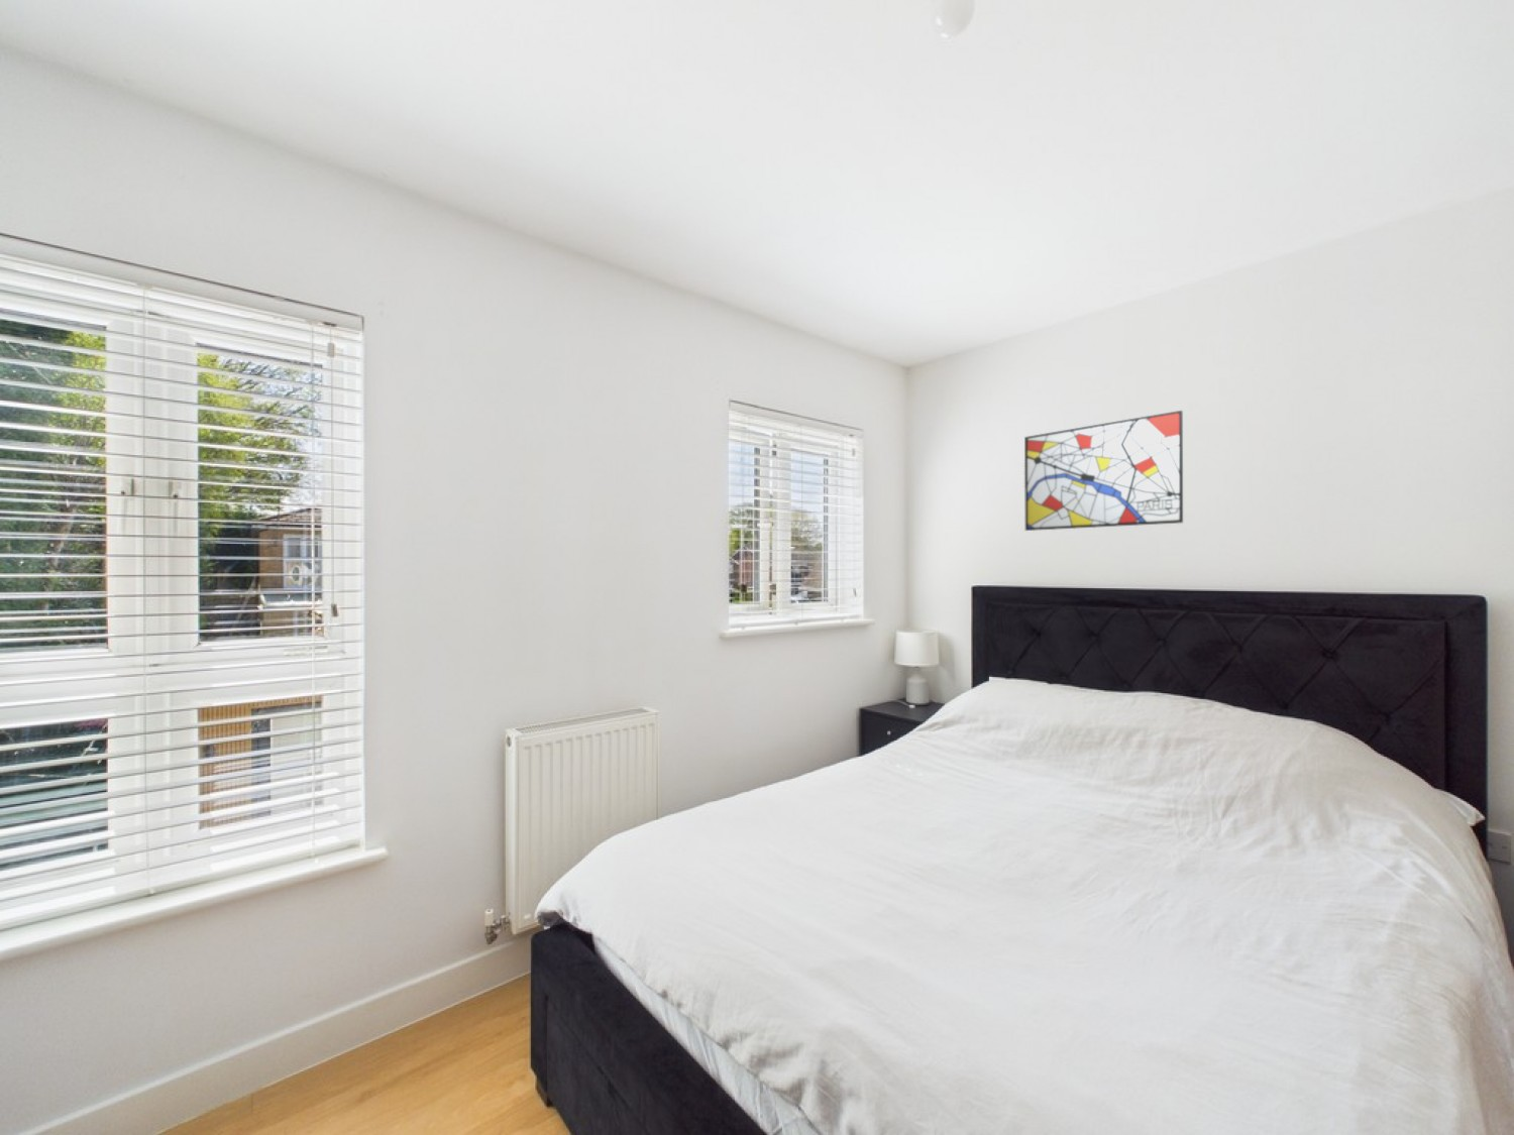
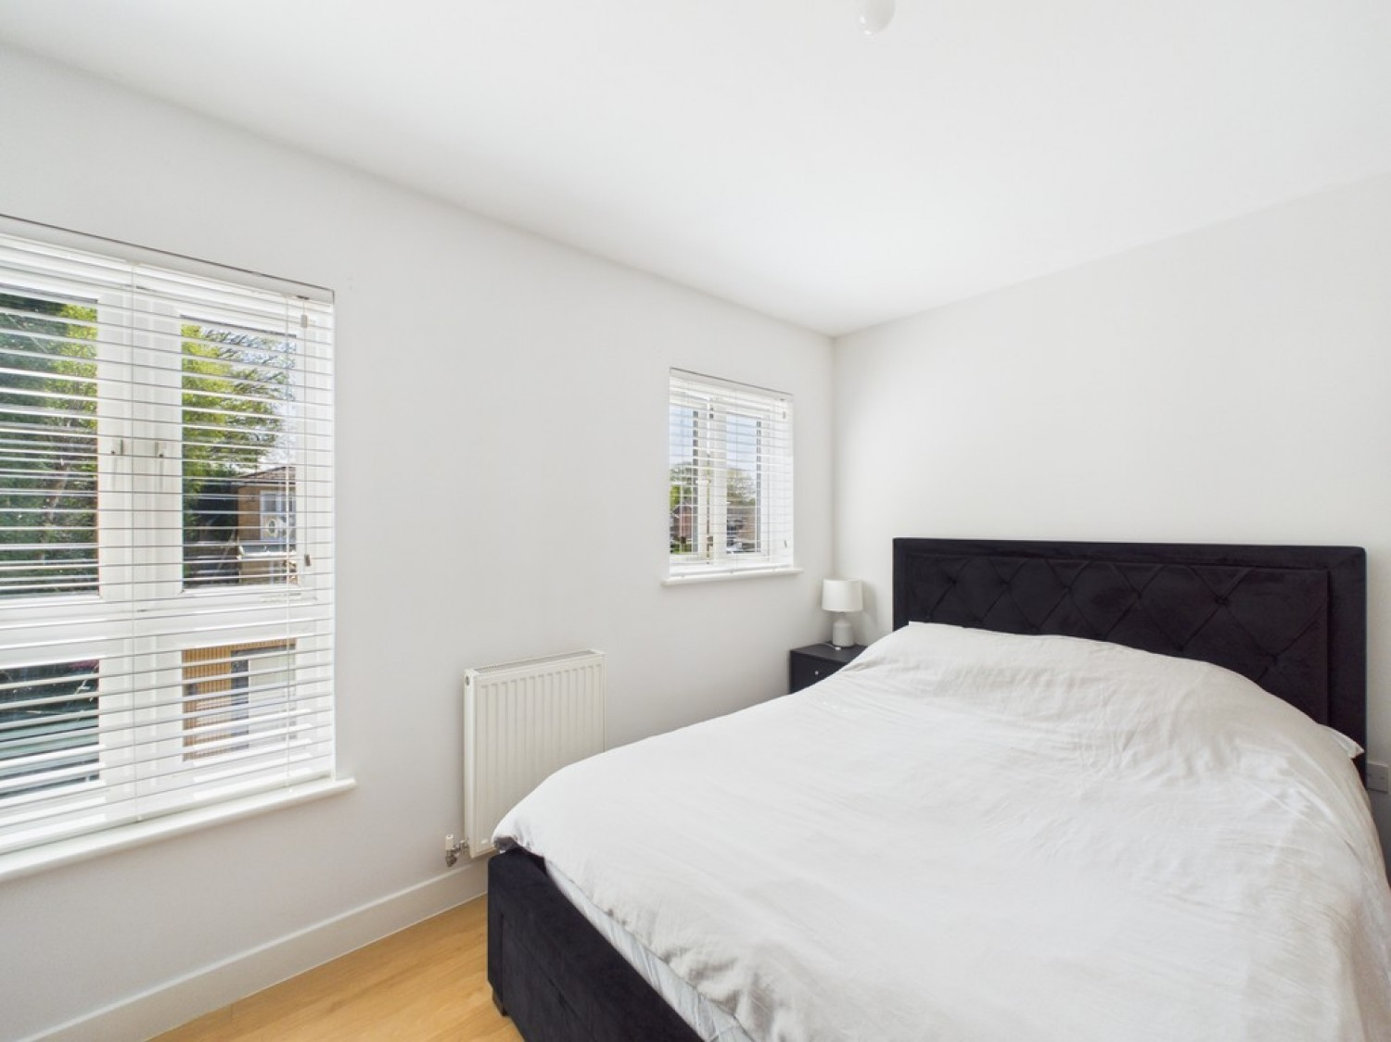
- wall art [1024,410,1184,532]
